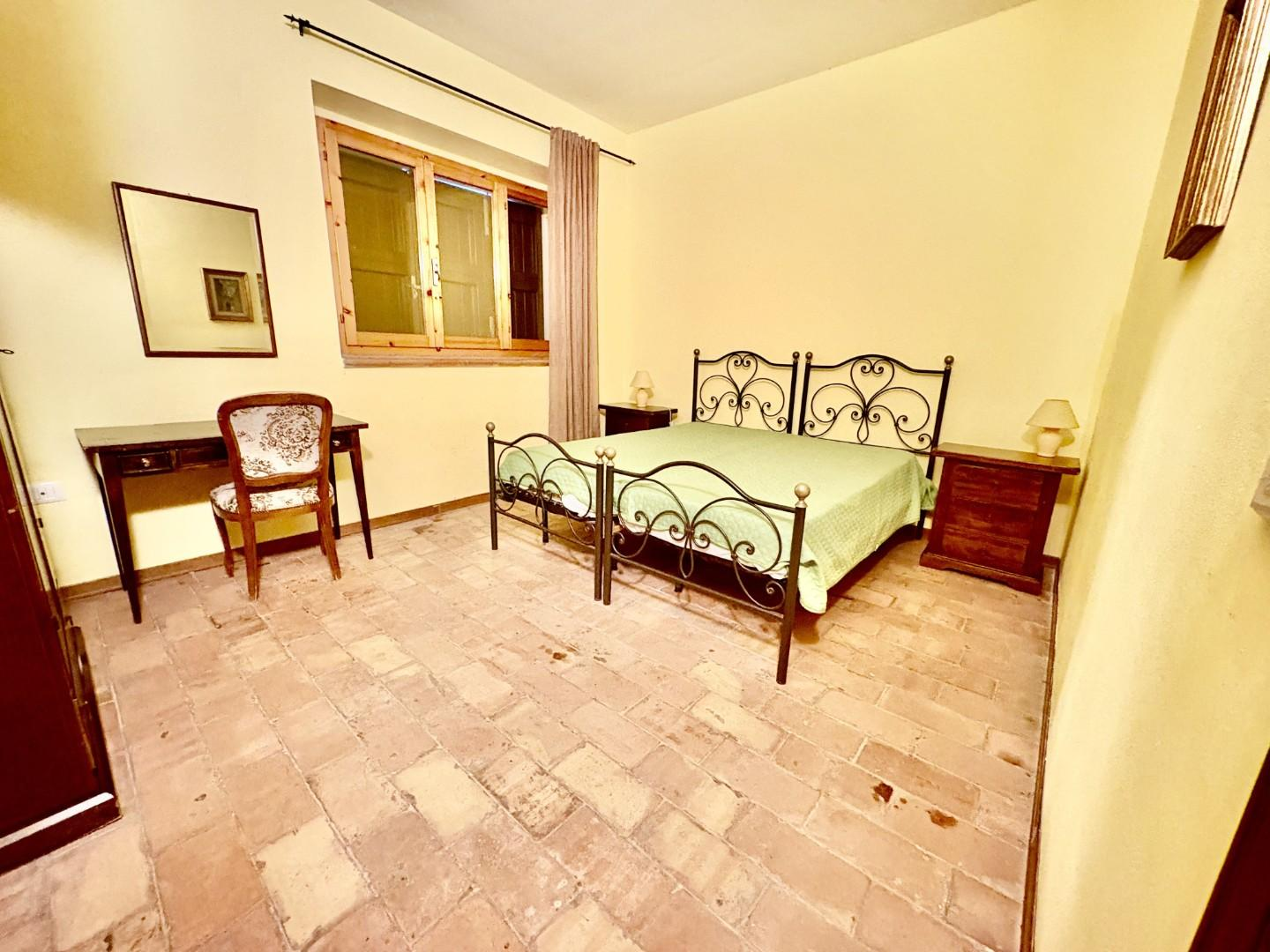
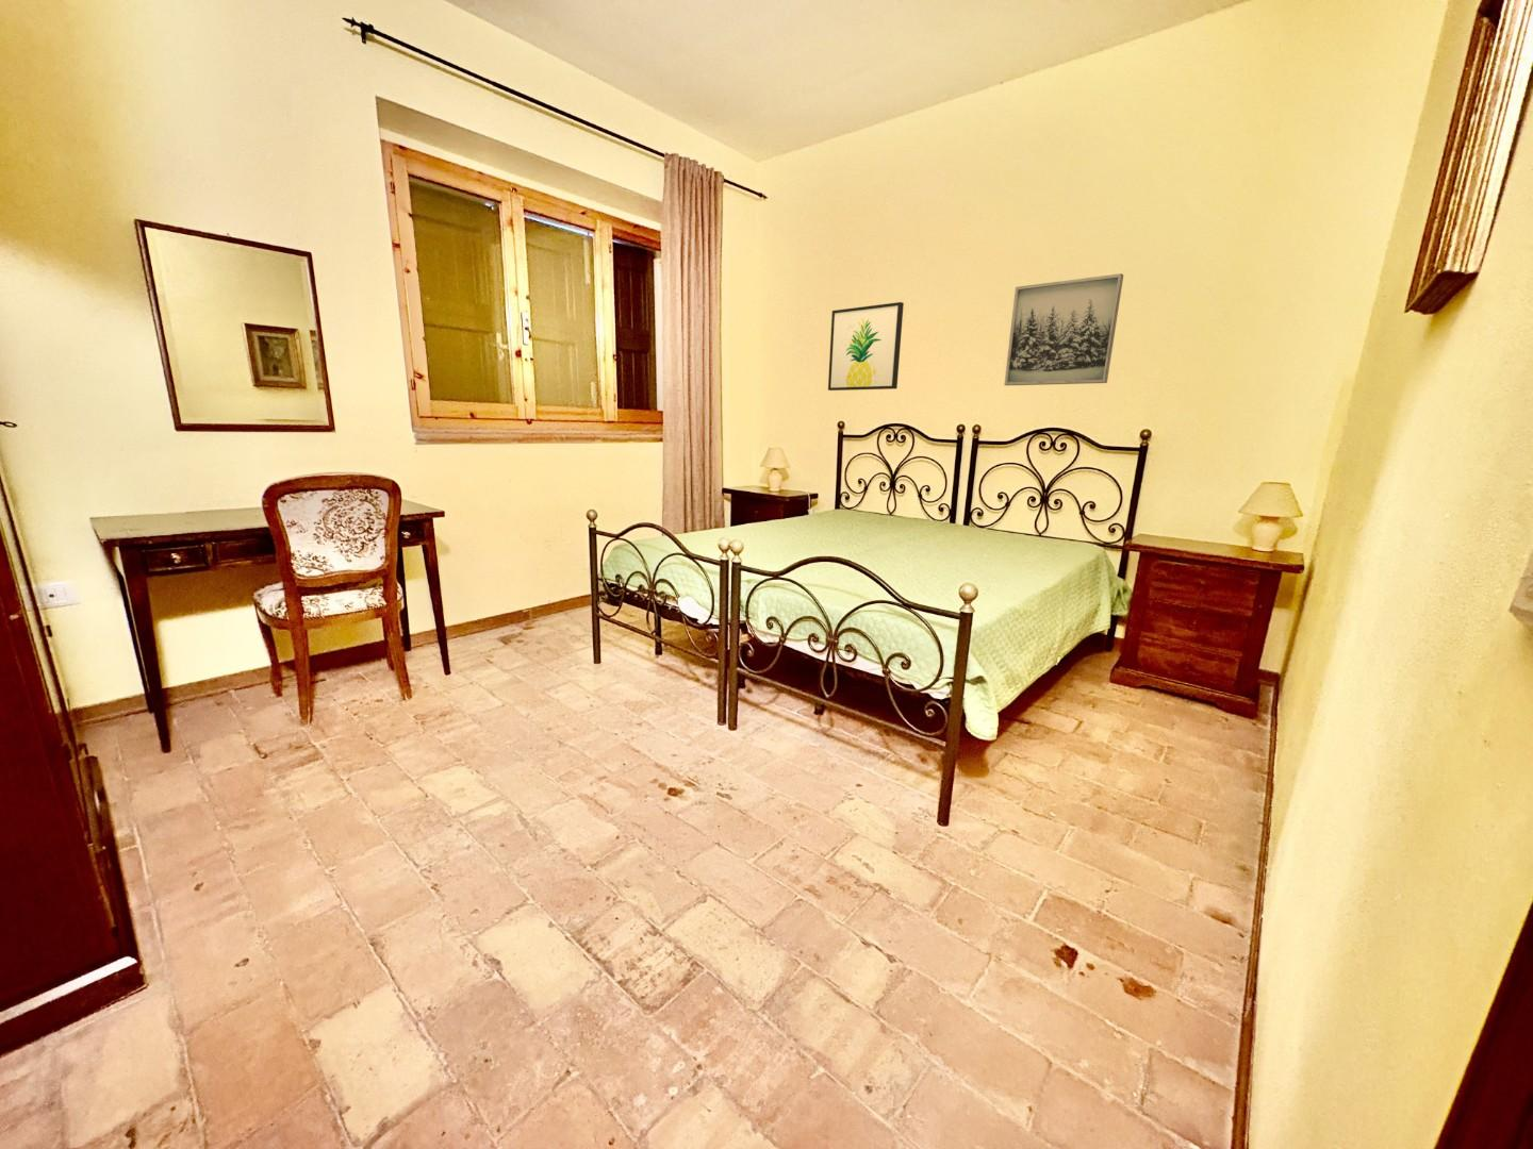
+ wall art [827,301,905,391]
+ wall art [1003,273,1124,386]
